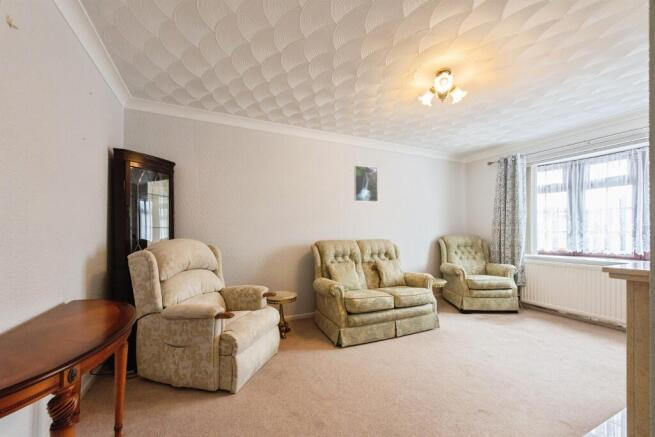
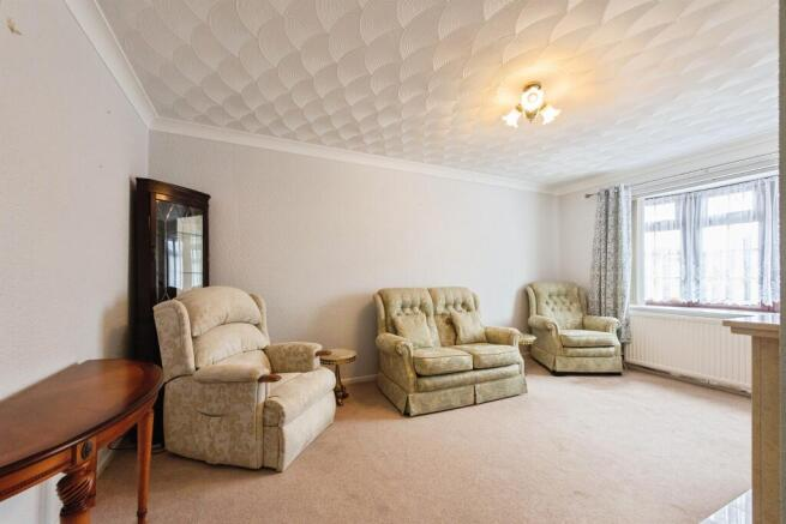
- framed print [353,164,379,203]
